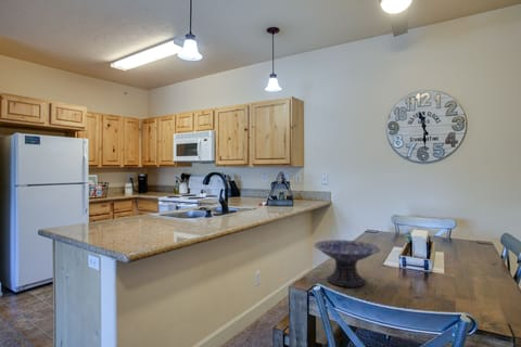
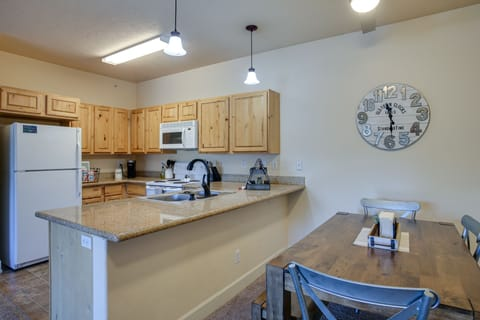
- decorative bowl [313,239,381,287]
